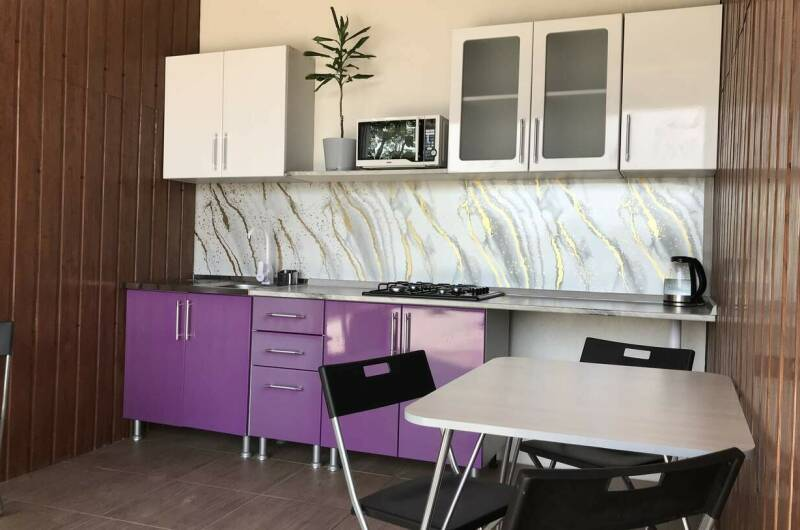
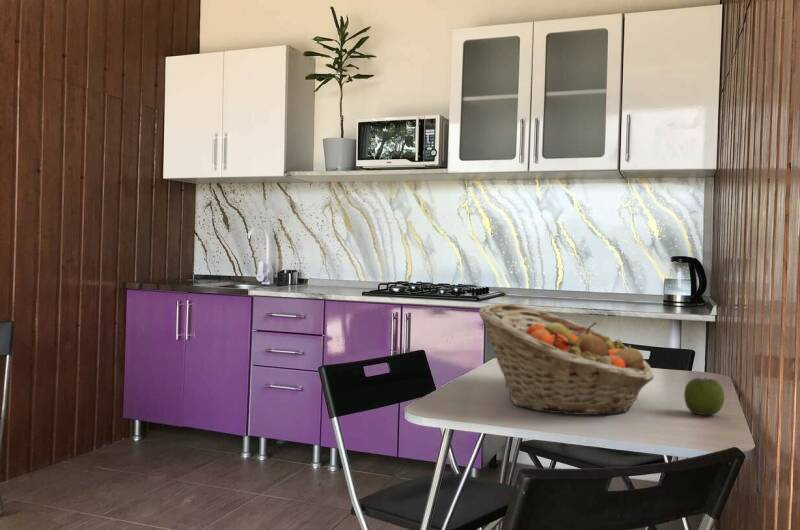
+ fruit basket [478,302,655,416]
+ apple [683,377,725,416]
